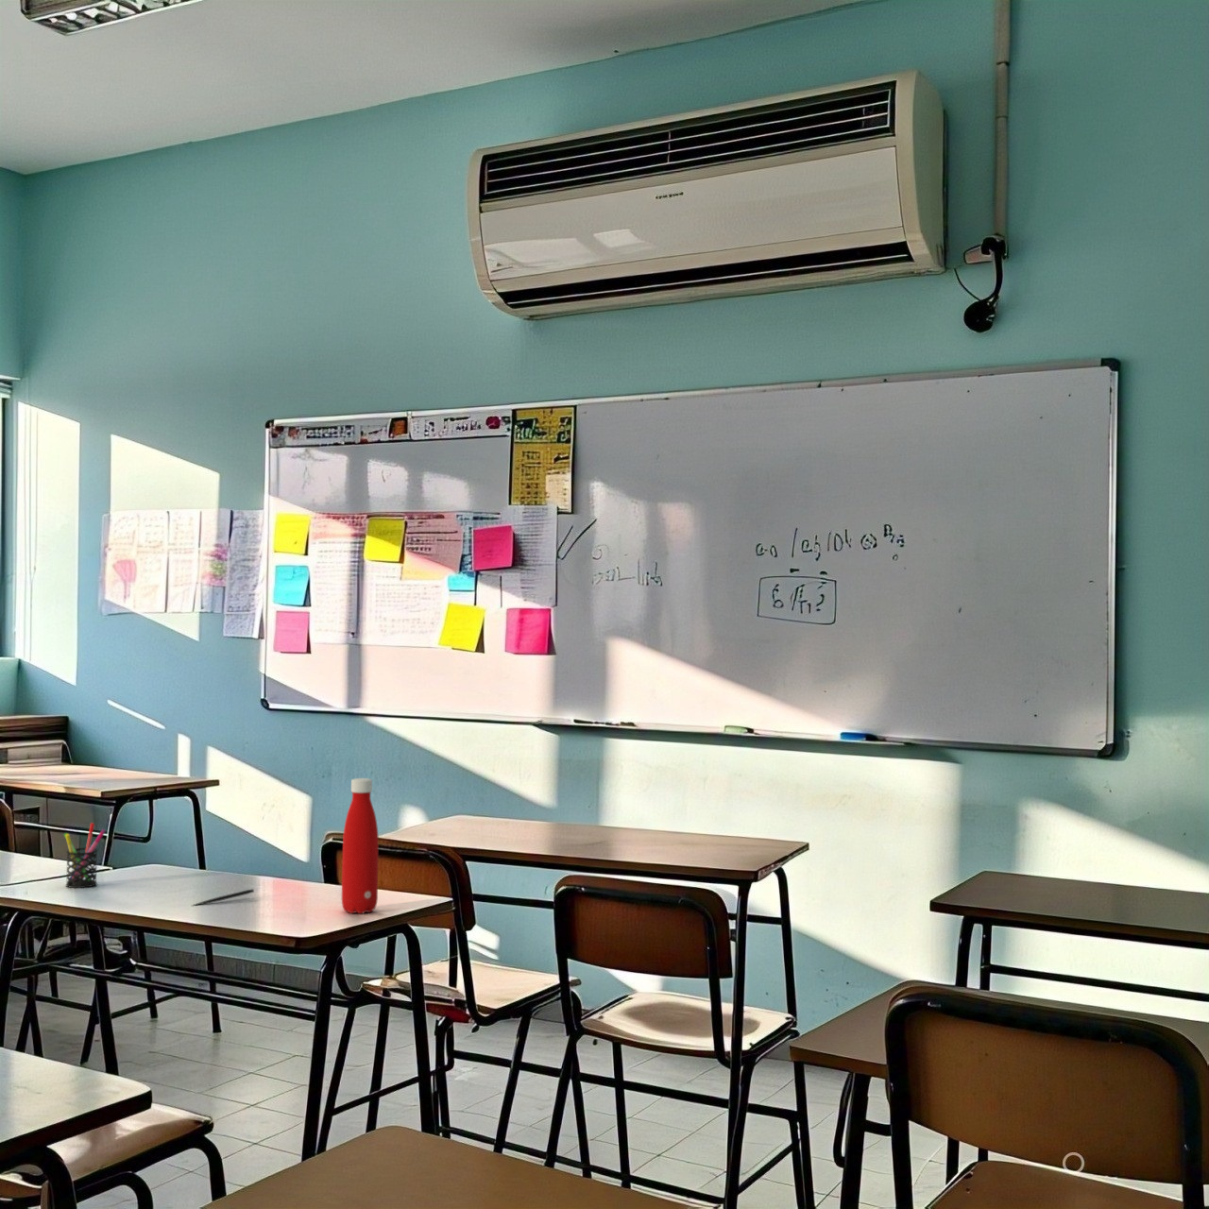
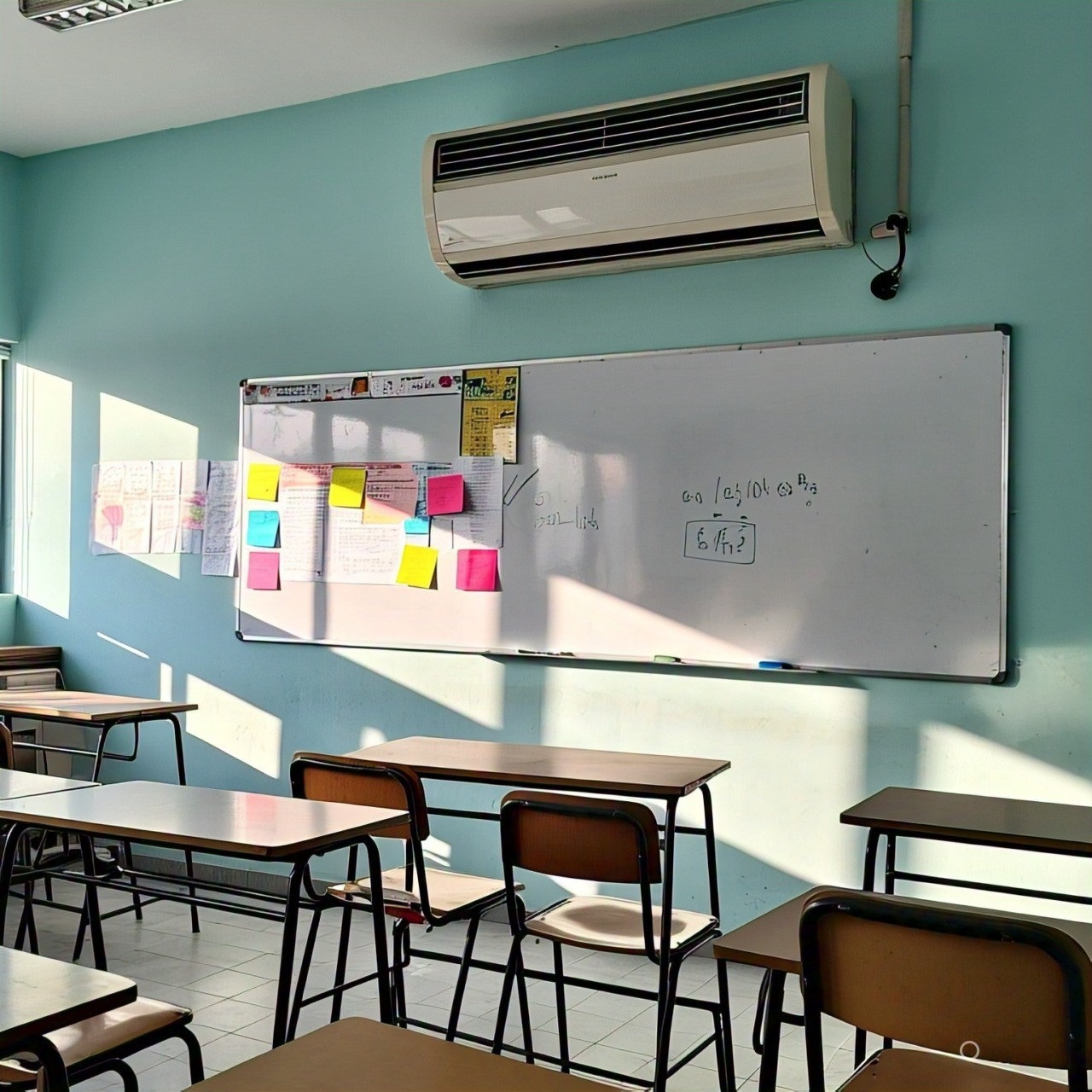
- pen [190,888,255,907]
- pen holder [63,822,106,889]
- bottle [341,777,379,914]
